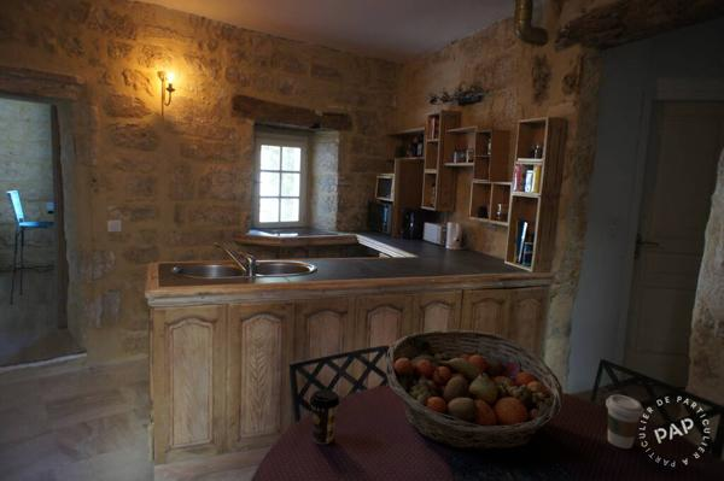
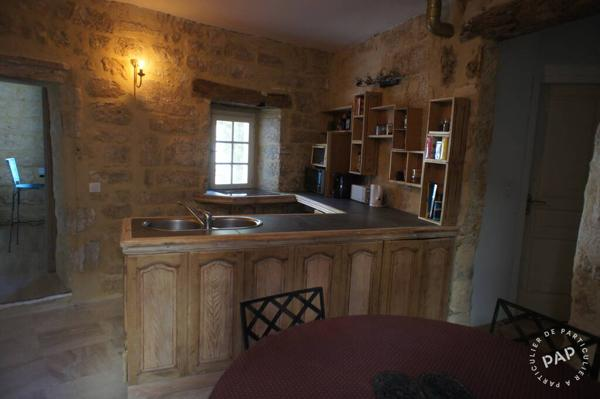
- fruit basket [384,329,565,451]
- coffee cup [605,393,646,450]
- coffee cup [308,388,340,445]
